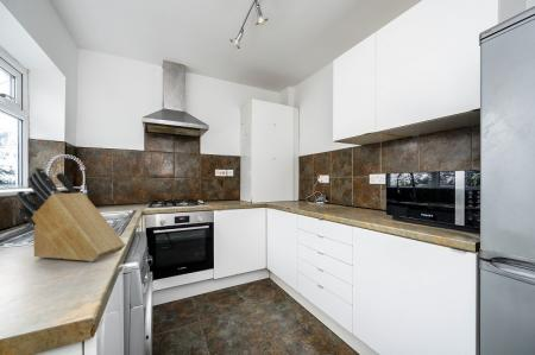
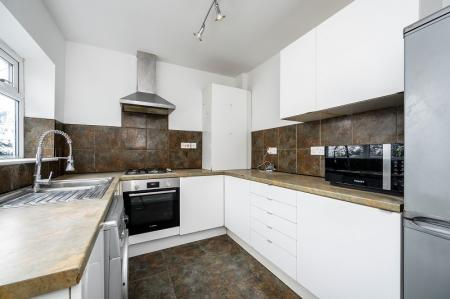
- knife block [15,166,126,262]
